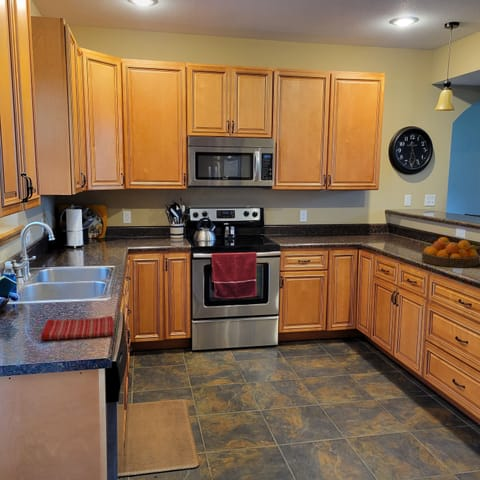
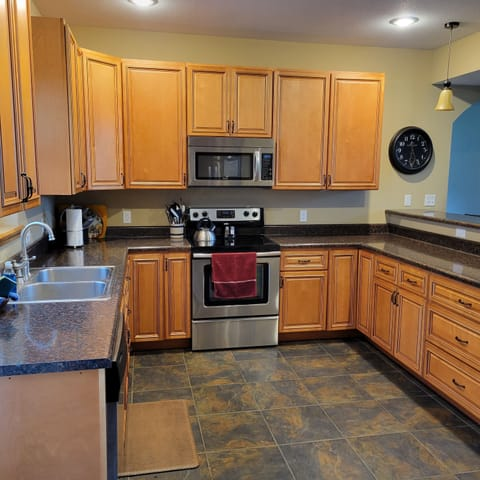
- dish towel [40,315,115,341]
- fruit bowl [421,236,480,268]
